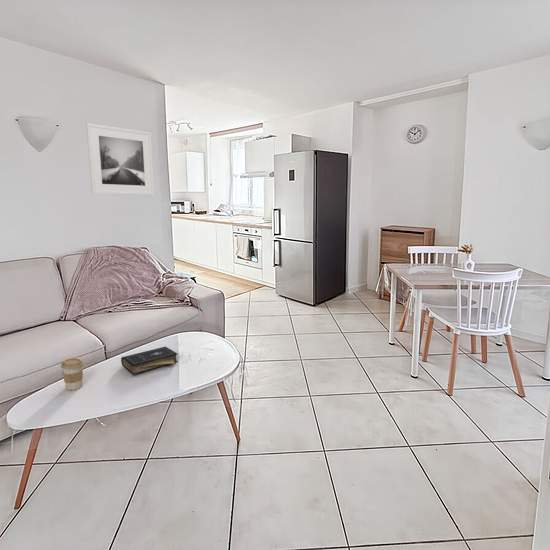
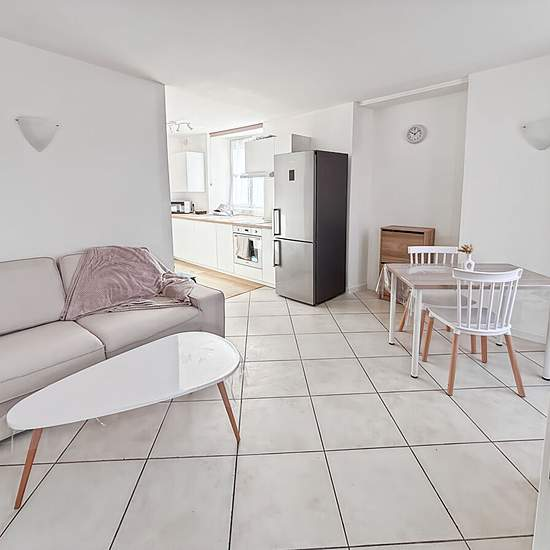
- coffee cup [60,358,85,391]
- book [120,346,179,376]
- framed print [85,122,155,197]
